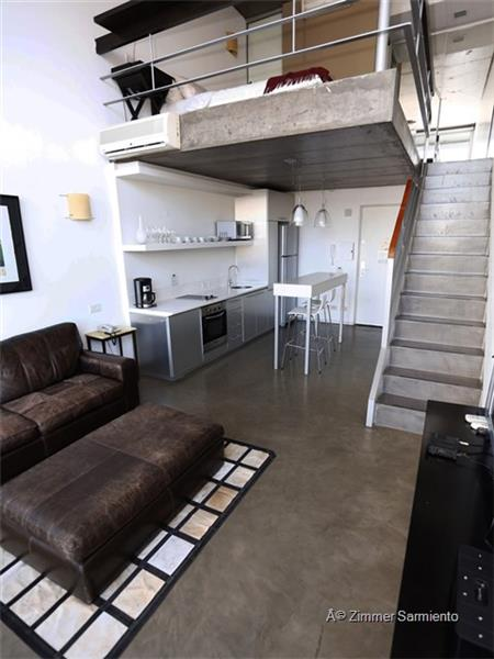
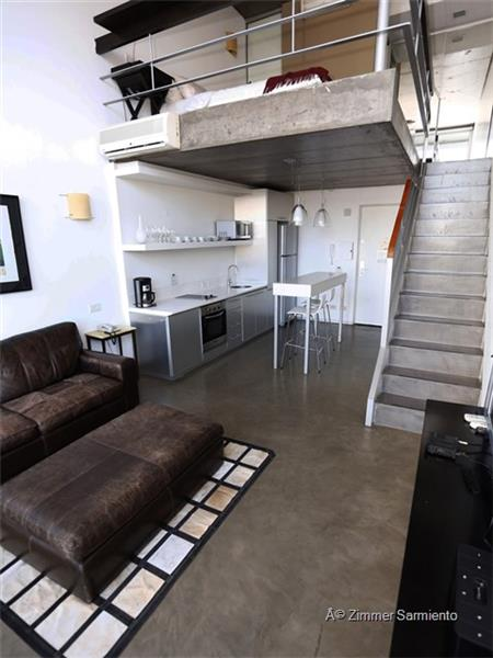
+ remote control [460,466,482,495]
